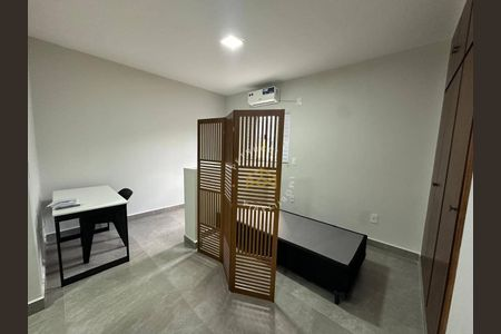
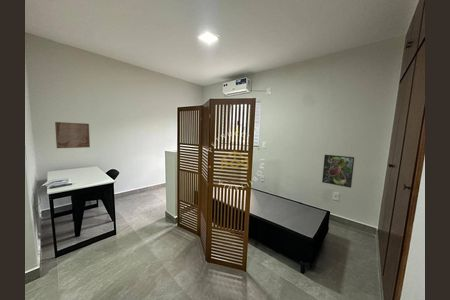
+ wall art [54,121,91,149]
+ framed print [321,154,355,189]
